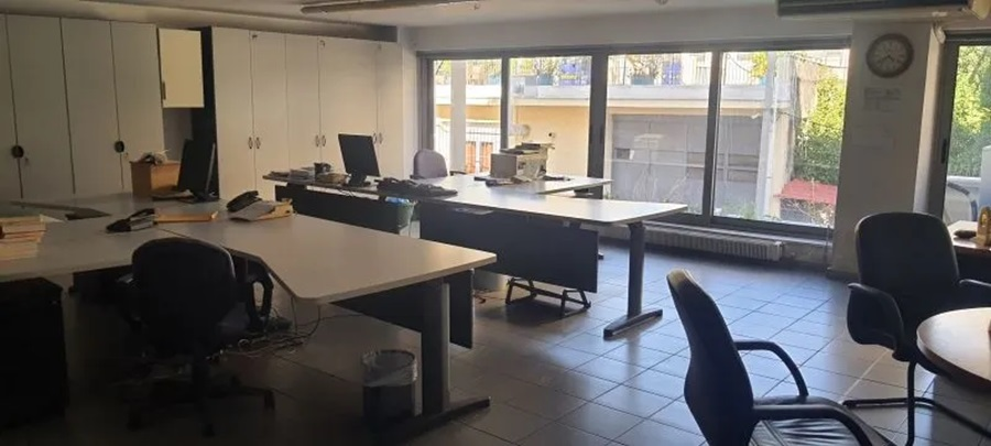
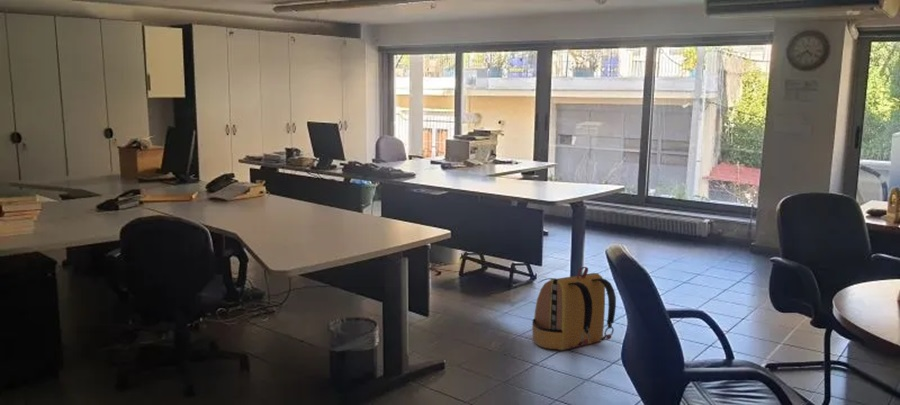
+ backpack [531,266,617,351]
